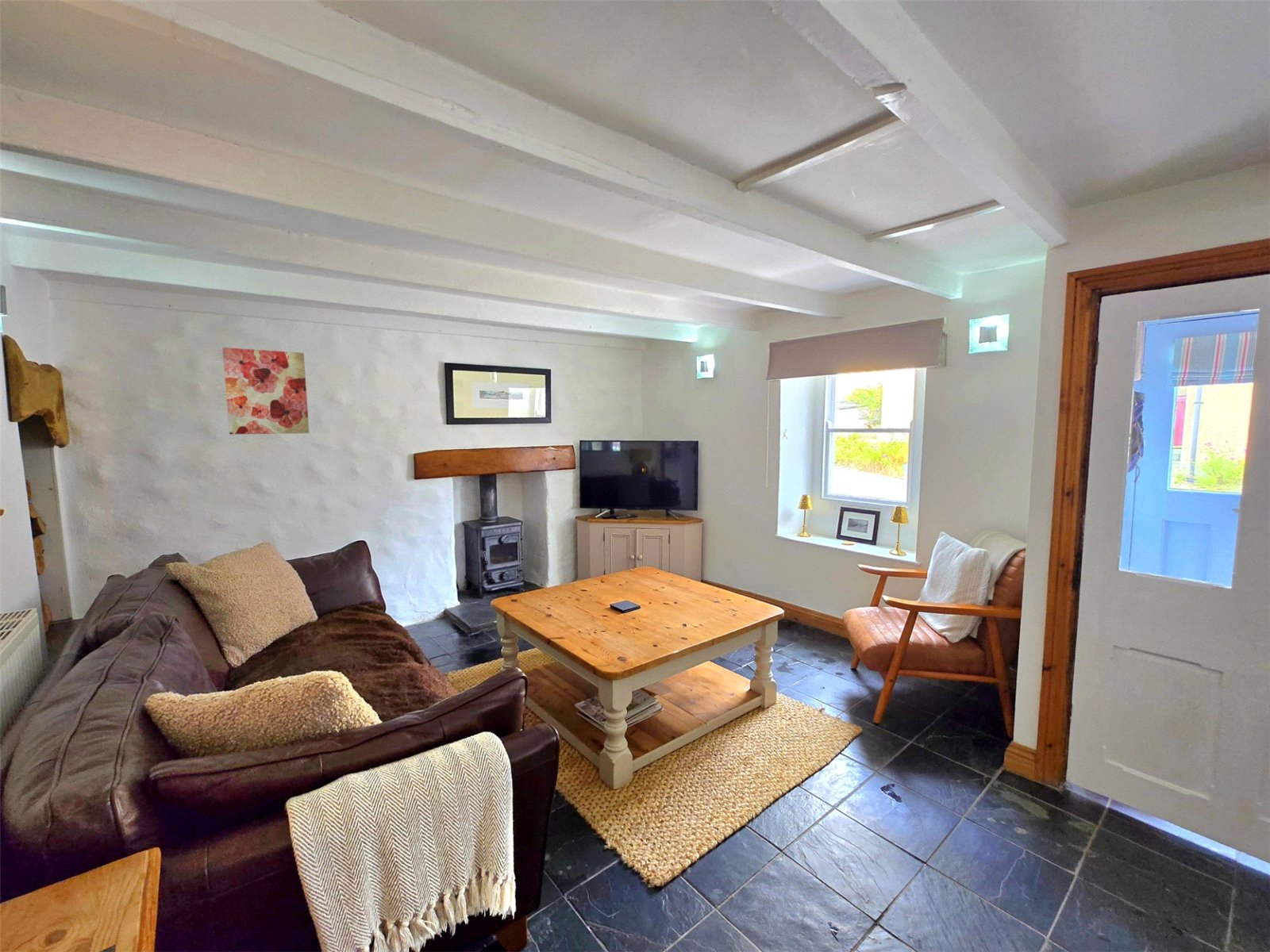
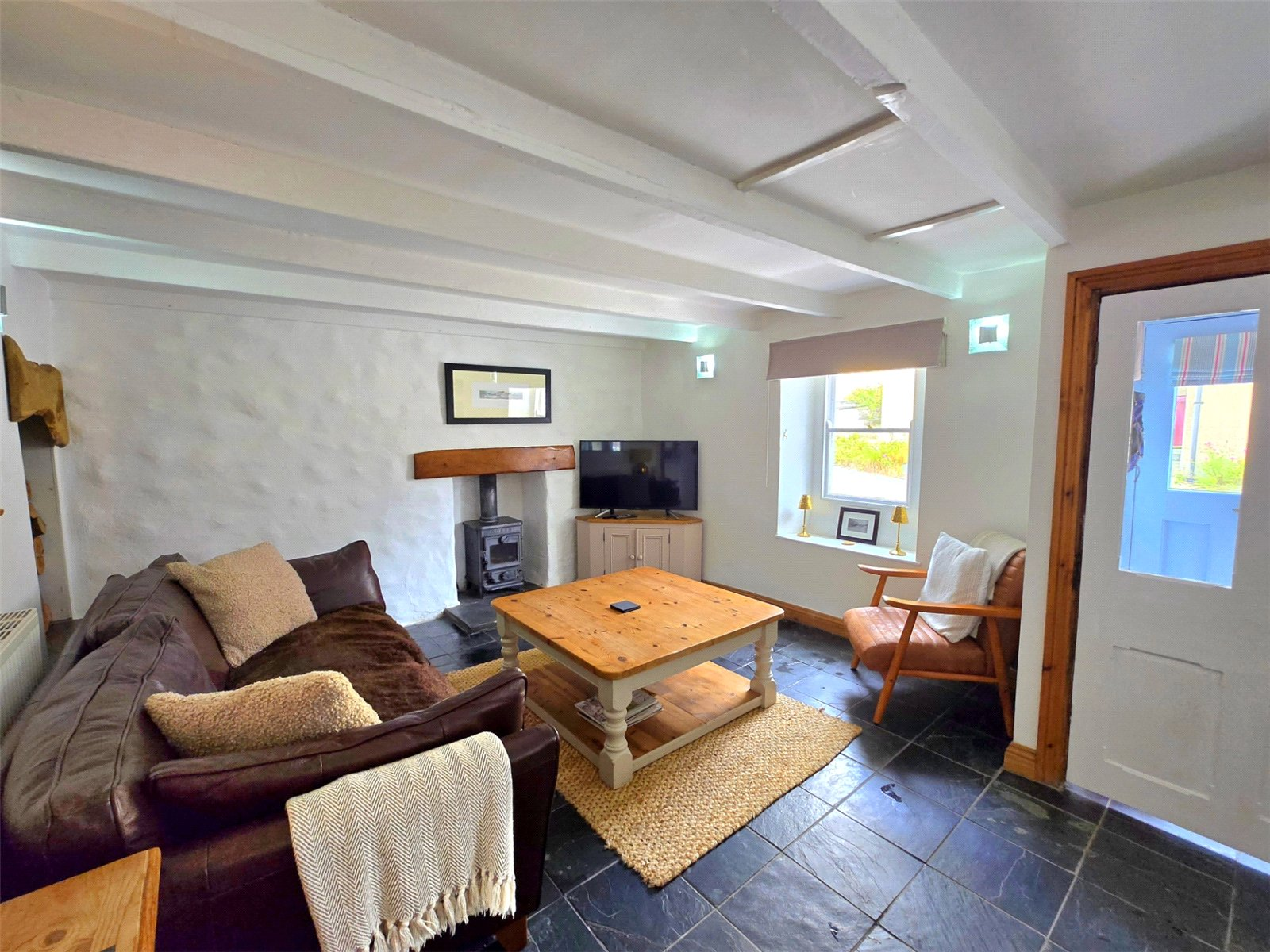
- wall art [221,347,310,436]
